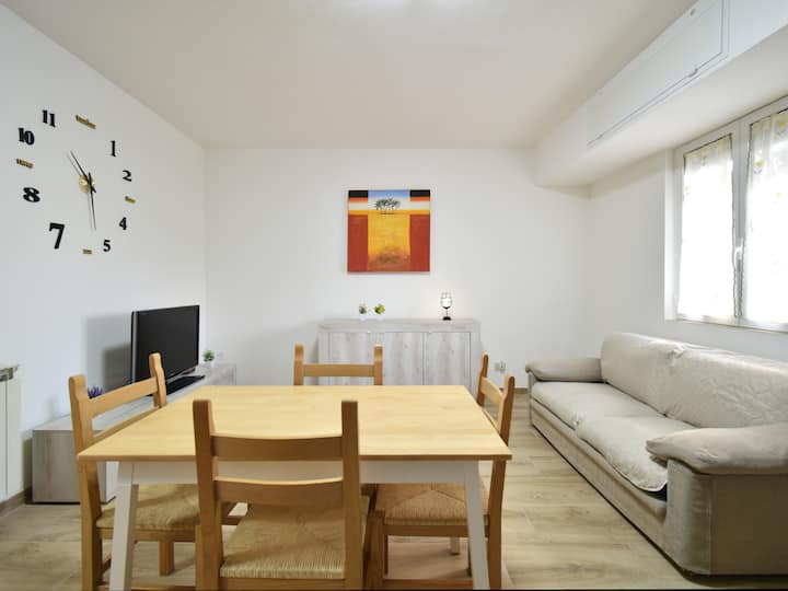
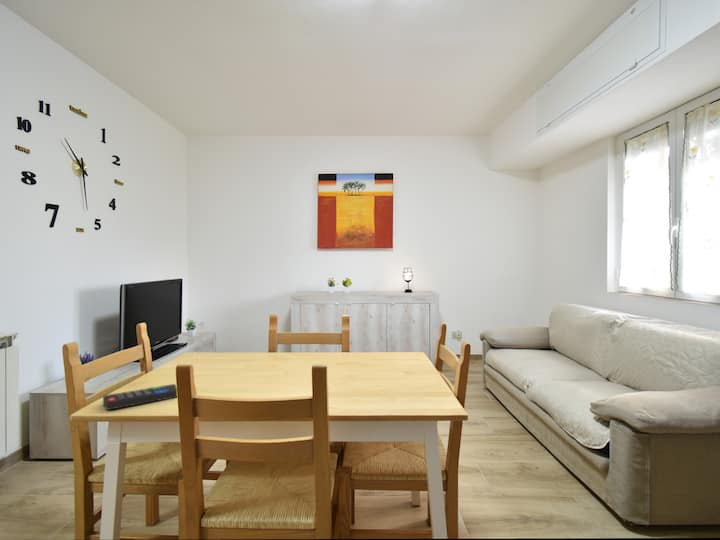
+ remote control [102,383,178,411]
